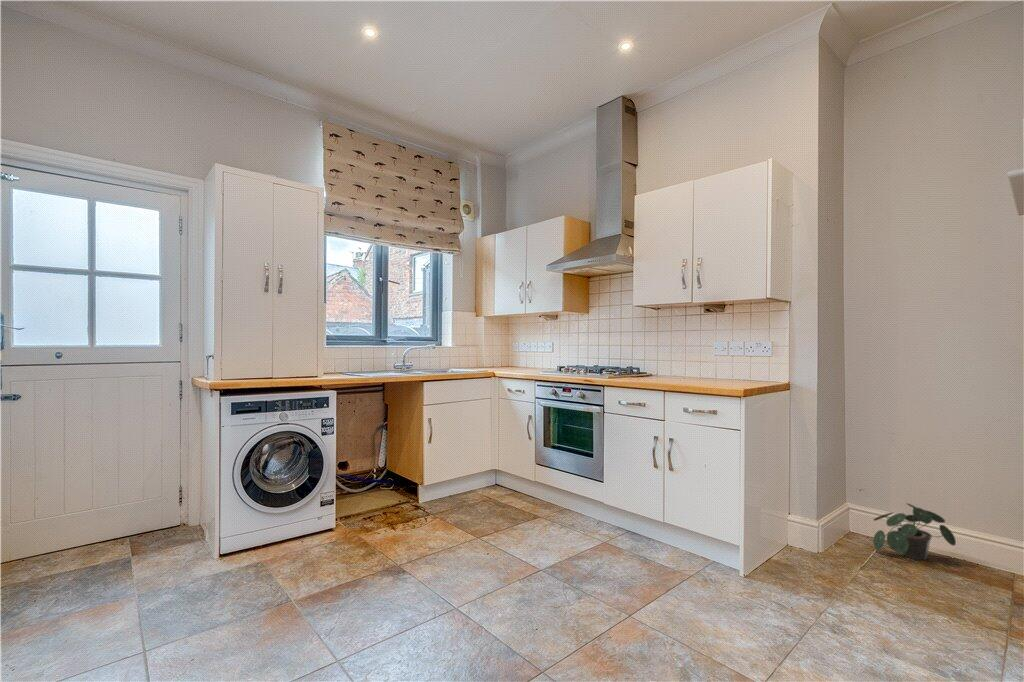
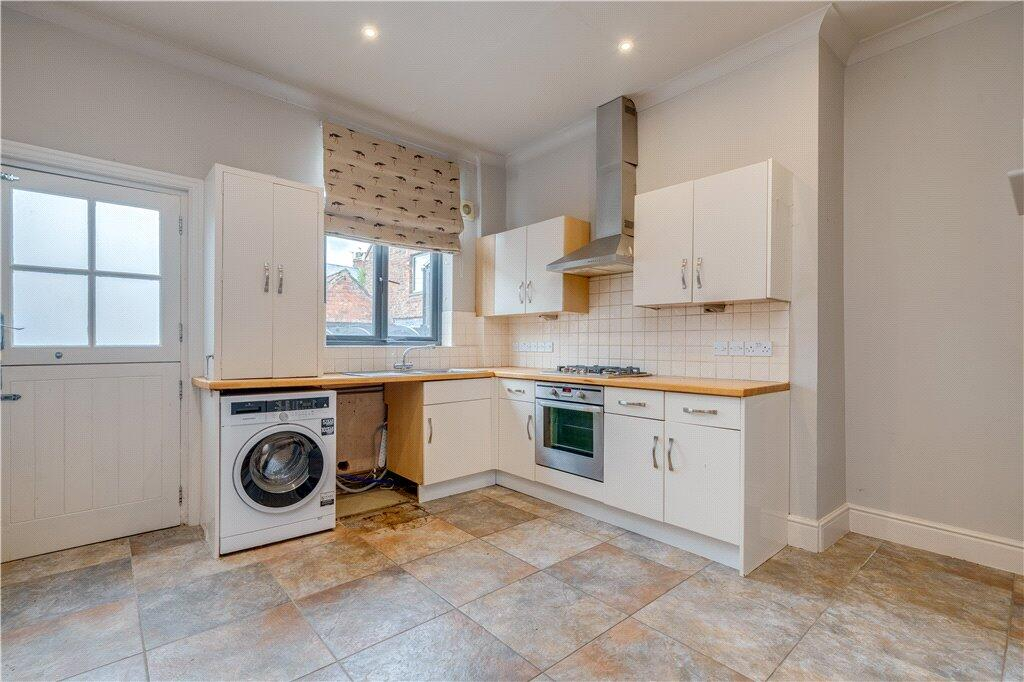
- potted plant [872,502,957,561]
